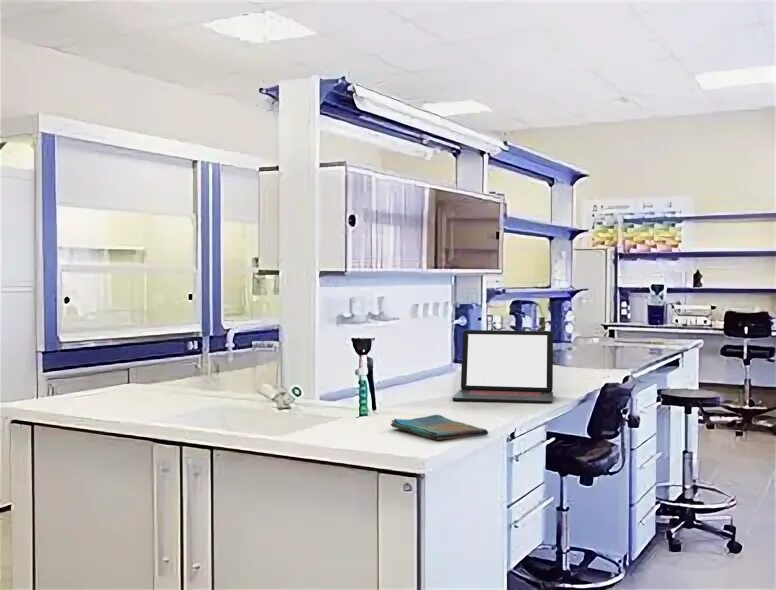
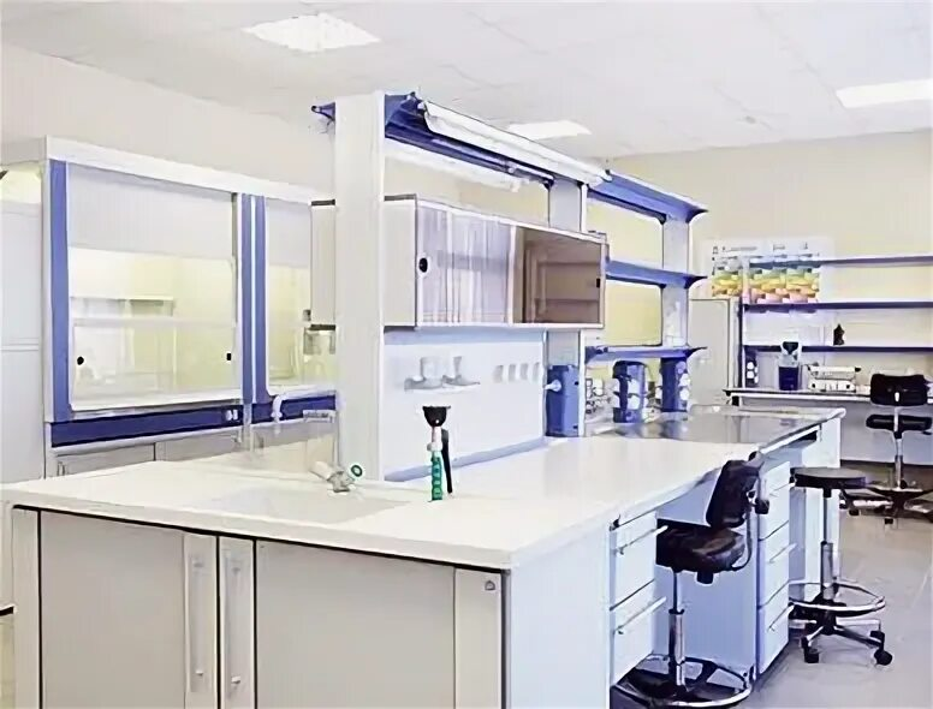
- laptop [451,329,554,404]
- dish towel [390,414,489,441]
